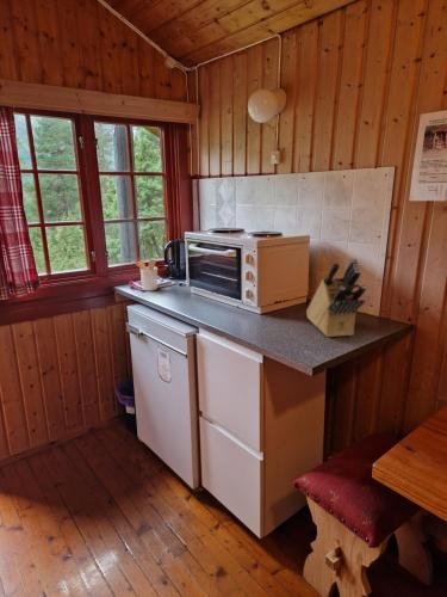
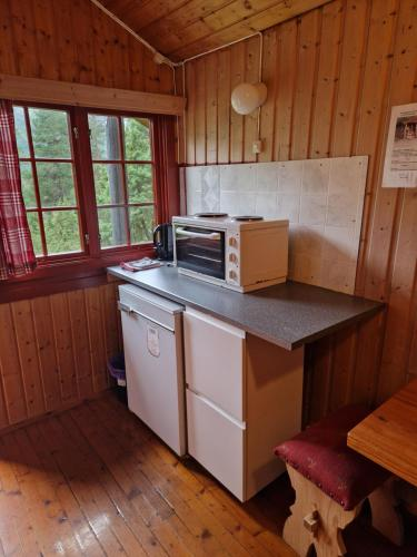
- knife block [305,257,367,338]
- utensil holder [131,258,159,291]
